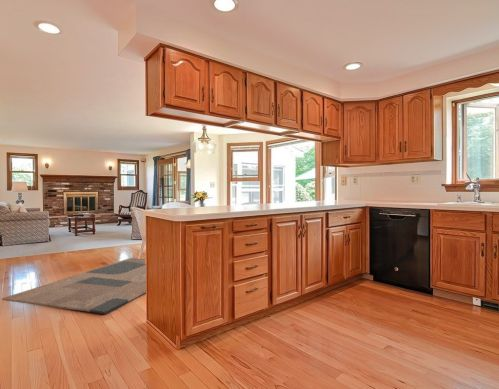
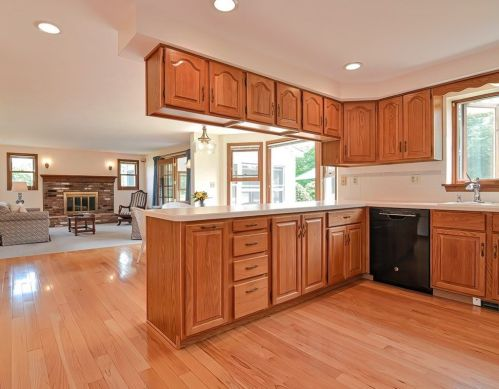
- rug [1,257,147,315]
